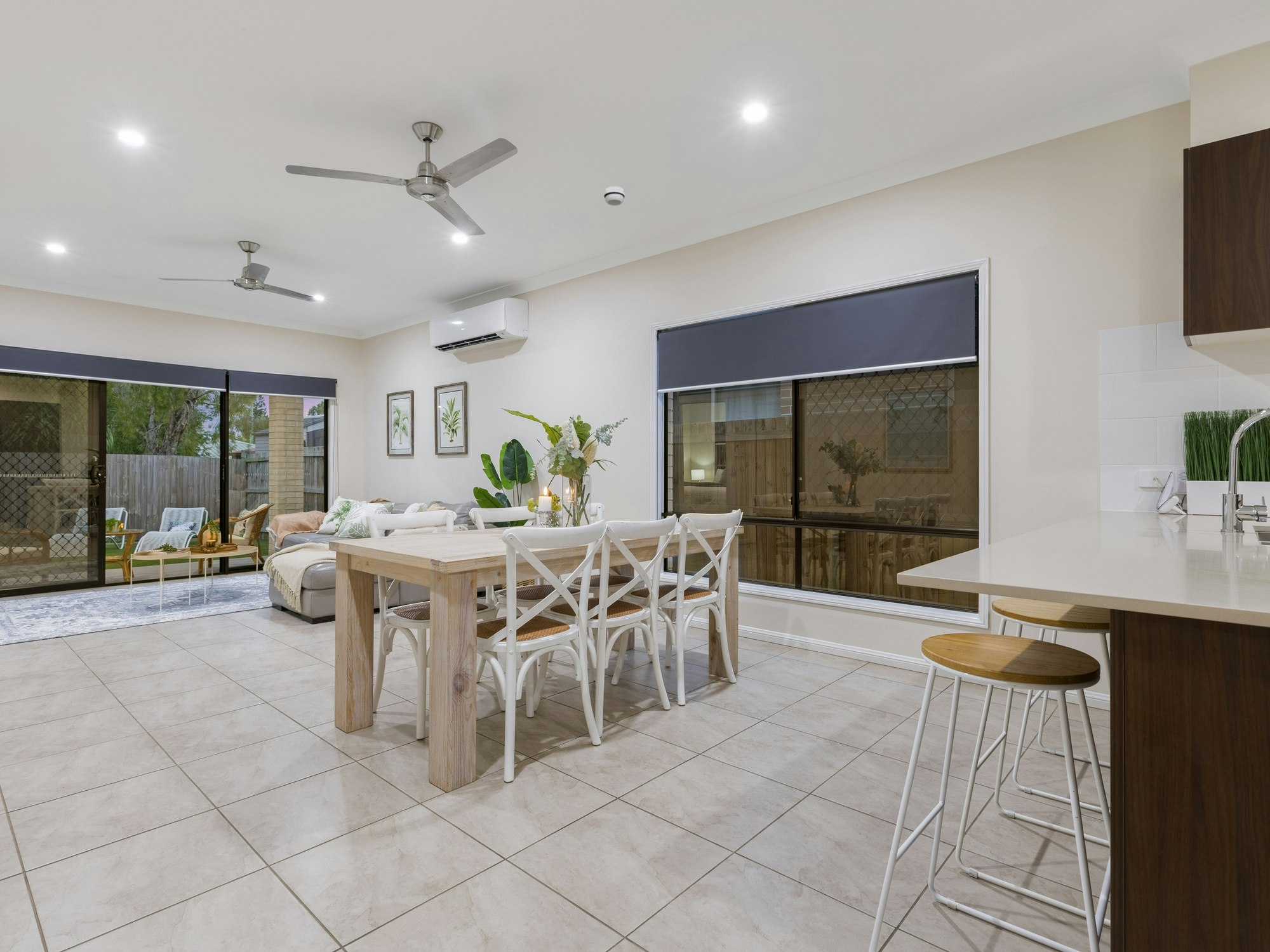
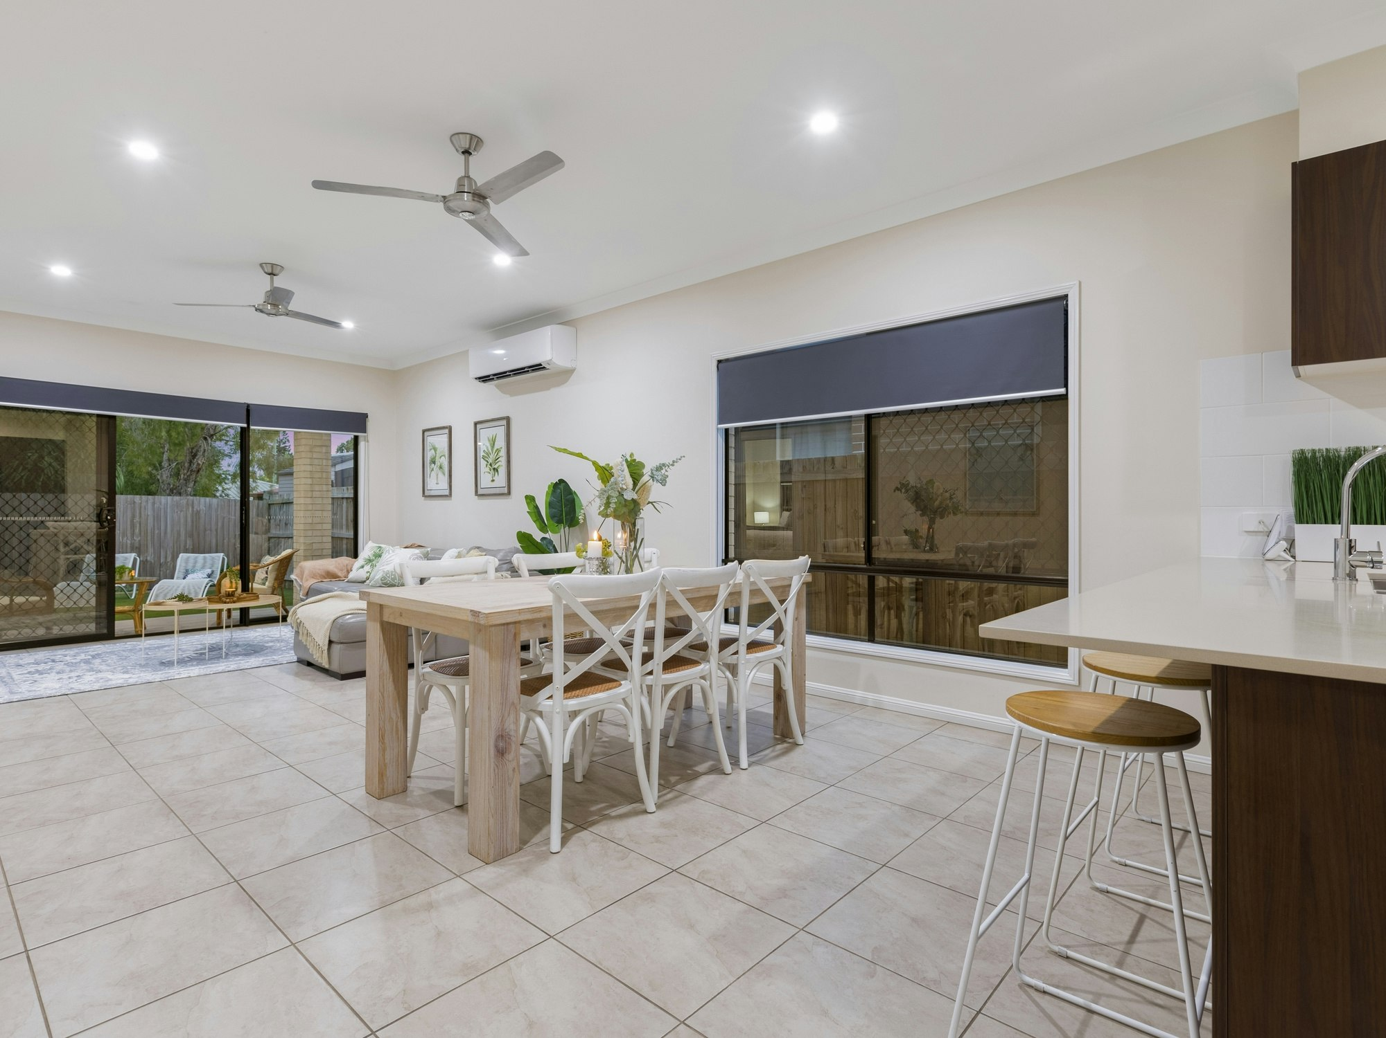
- smoke detector [603,186,625,206]
